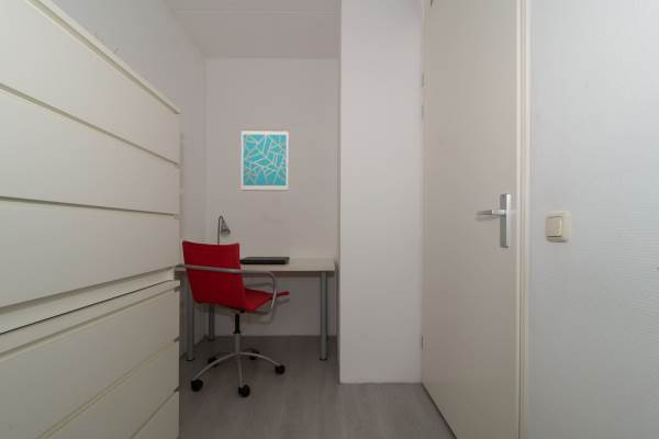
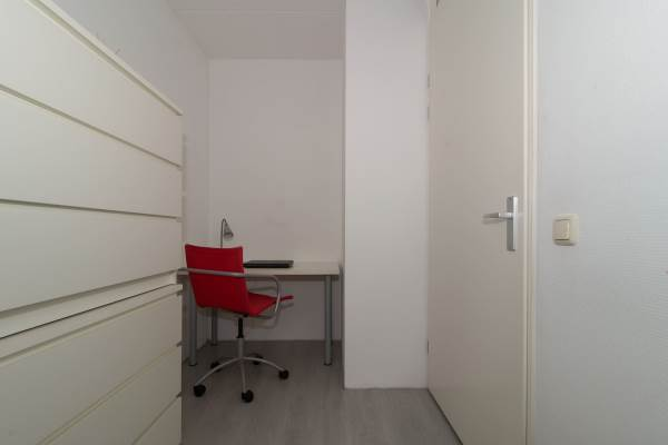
- wall art [241,127,289,192]
